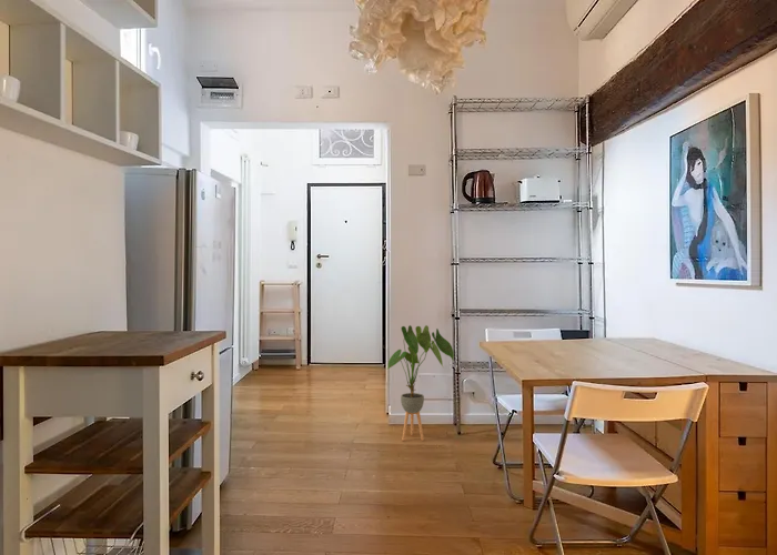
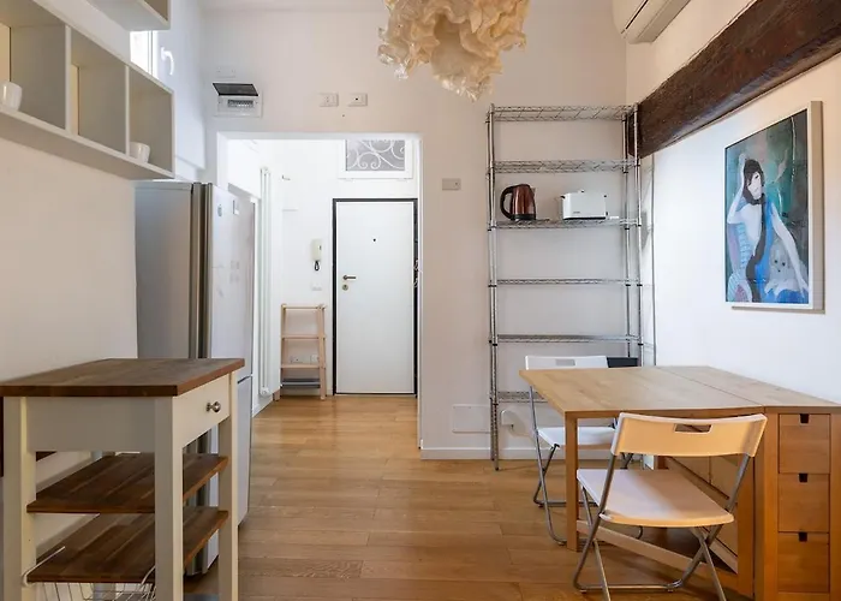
- house plant [386,324,455,442]
